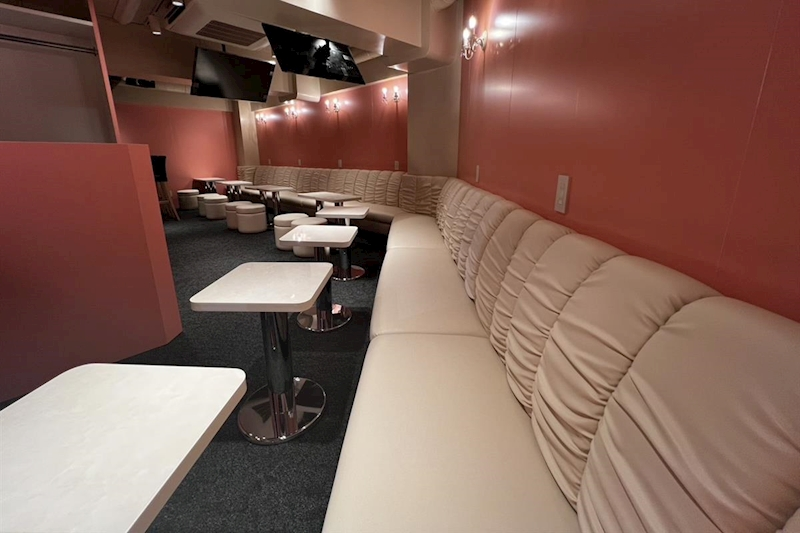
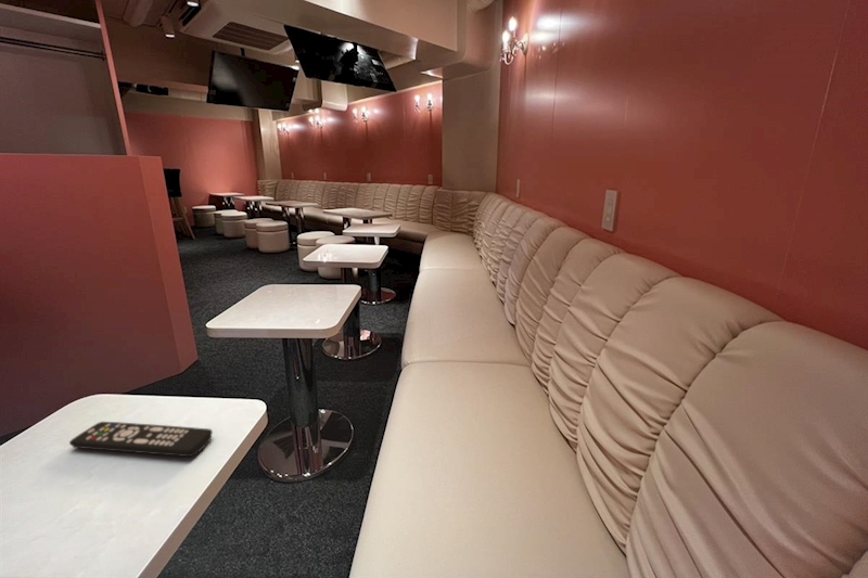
+ remote control [68,421,214,458]
